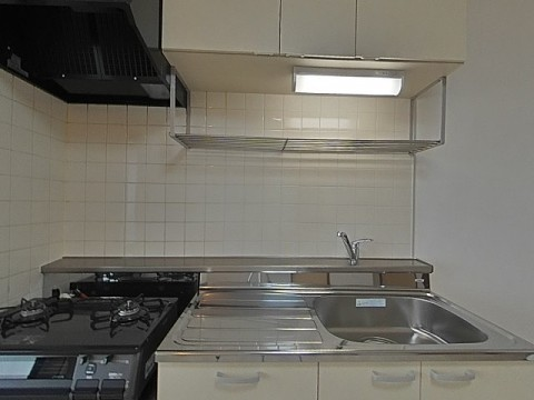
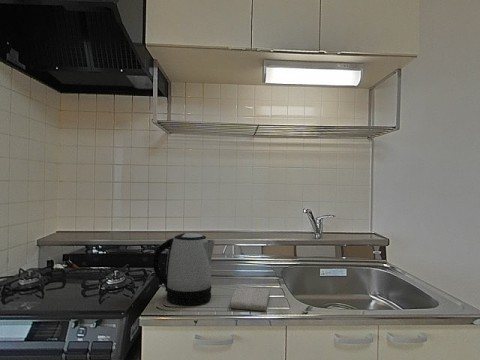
+ washcloth [230,286,271,312]
+ kettle [152,232,216,306]
